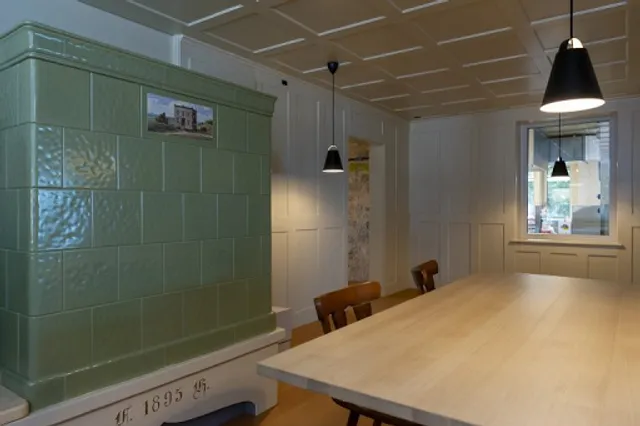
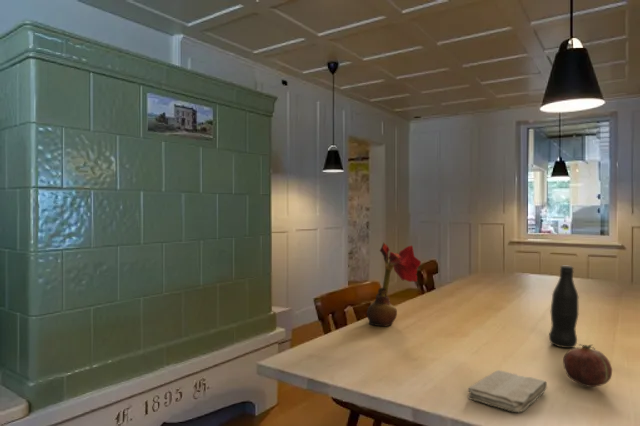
+ bottle [548,265,580,349]
+ washcloth [467,369,548,413]
+ fruit [562,343,613,388]
+ flower [366,242,422,327]
